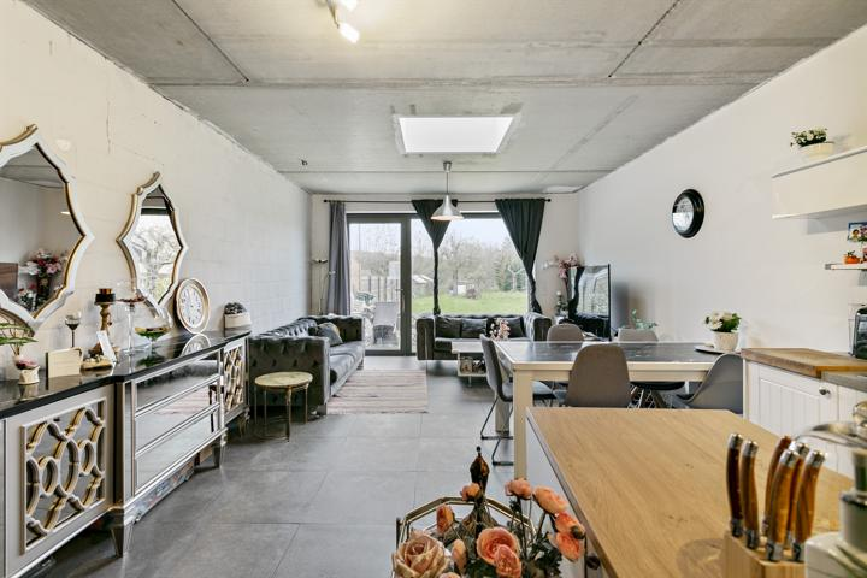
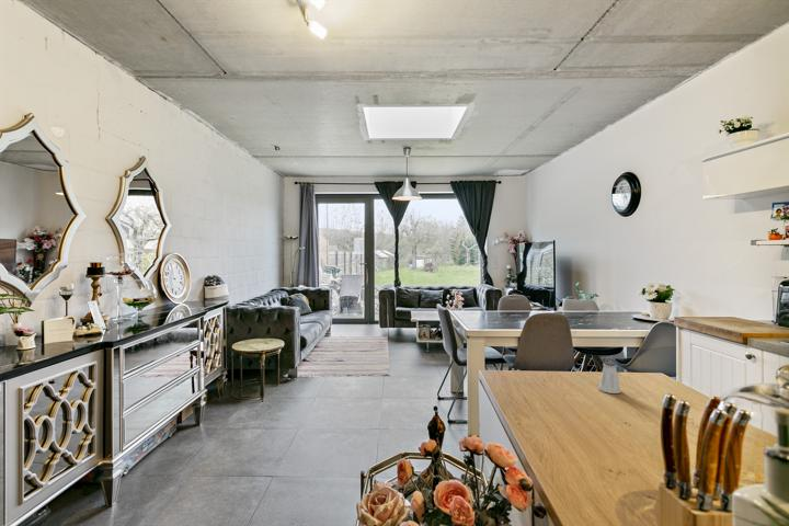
+ saltshaker [597,361,622,395]
